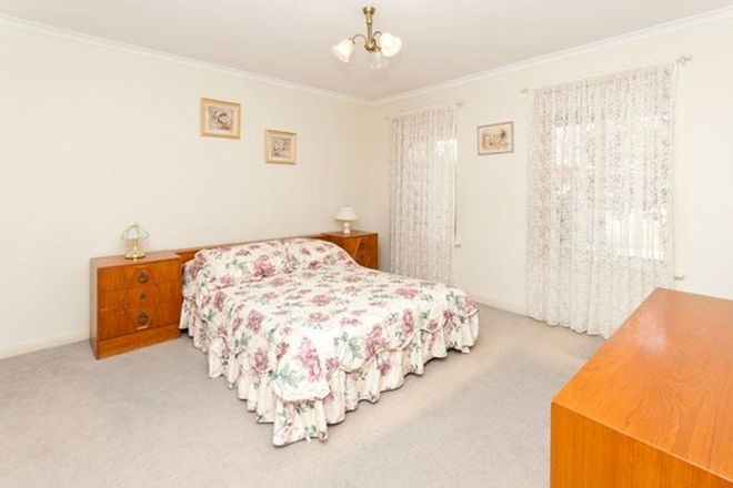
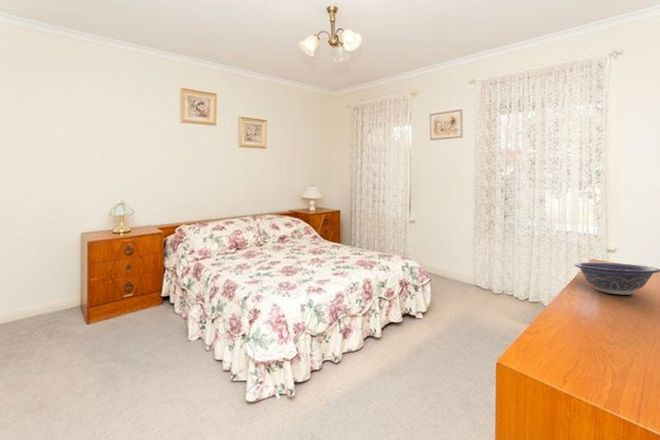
+ decorative bowl [573,261,660,295]
